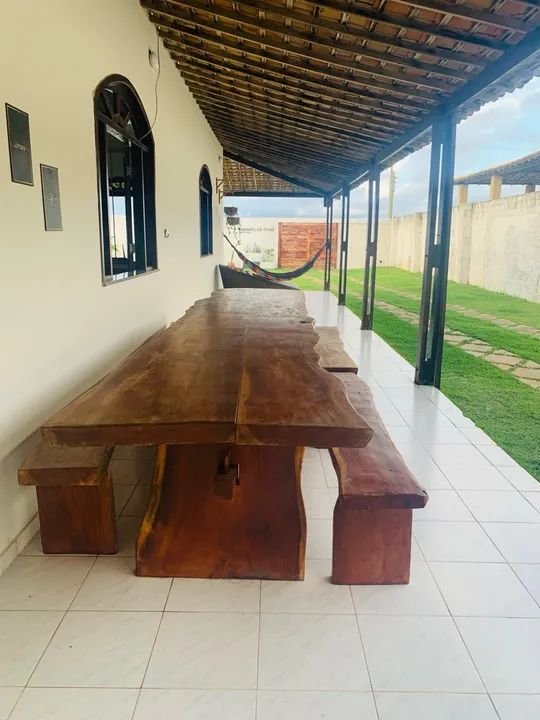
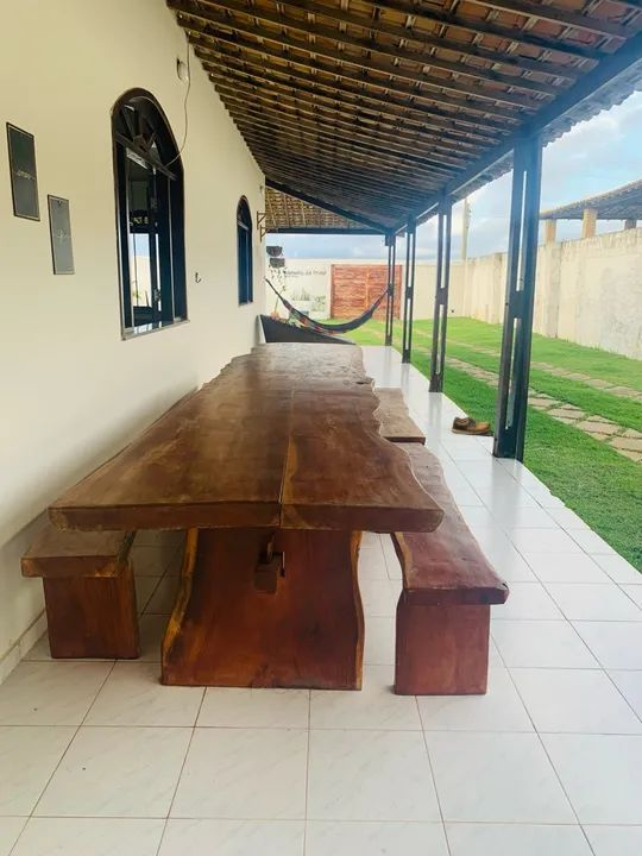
+ shoes [451,415,492,436]
